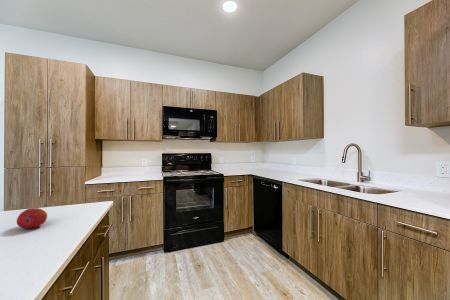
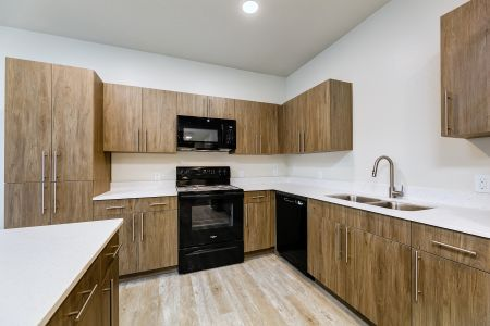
- fruit [16,207,48,229]
